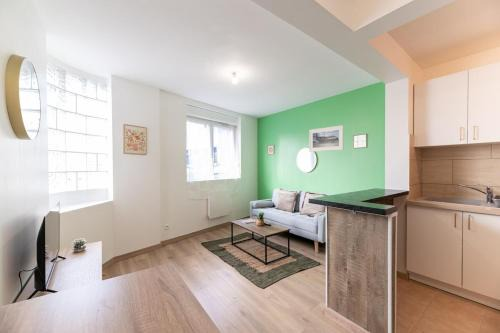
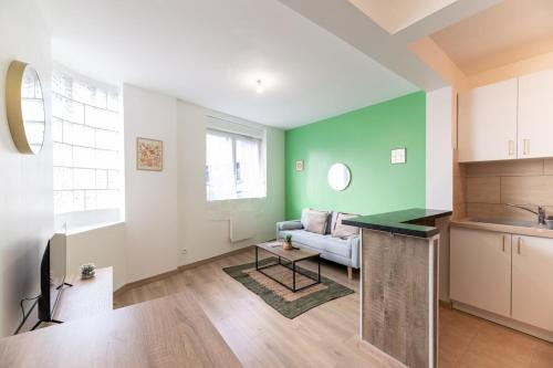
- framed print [308,124,344,153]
